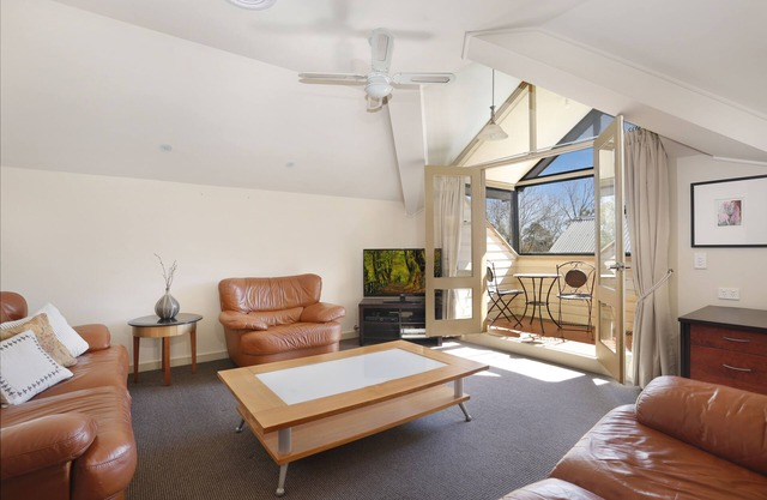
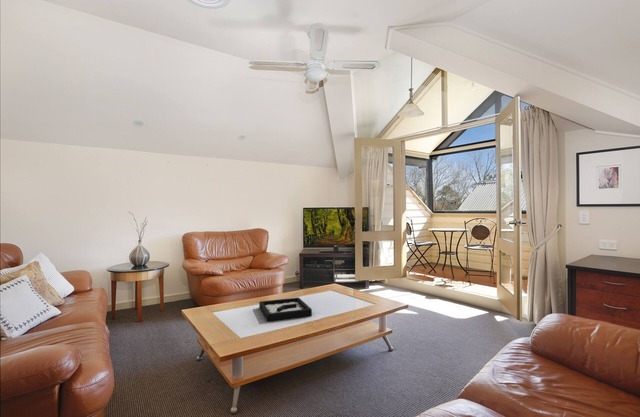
+ decorative tray [258,296,313,322]
